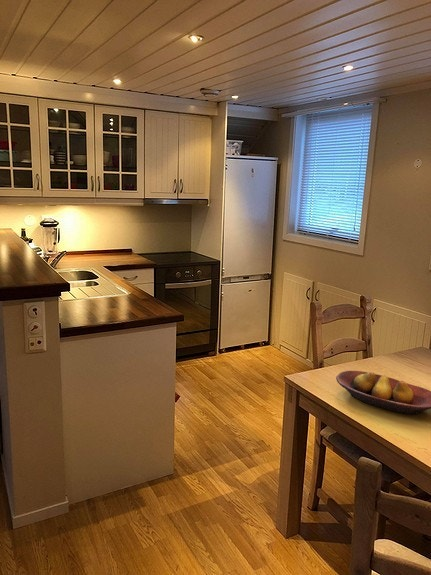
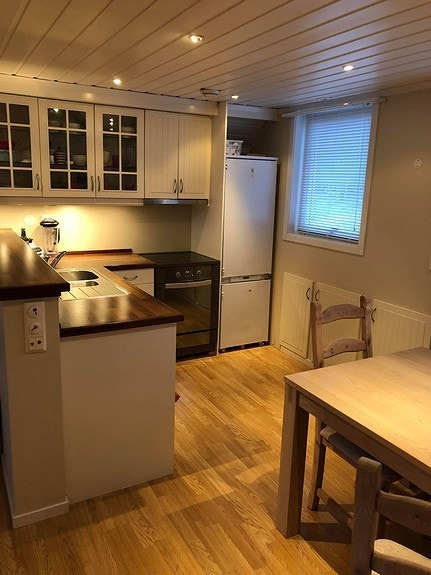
- fruit bowl [335,370,431,415]
